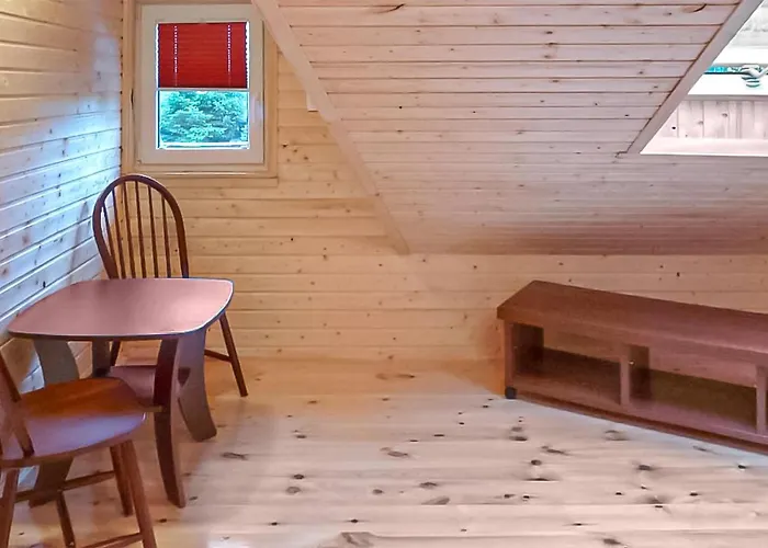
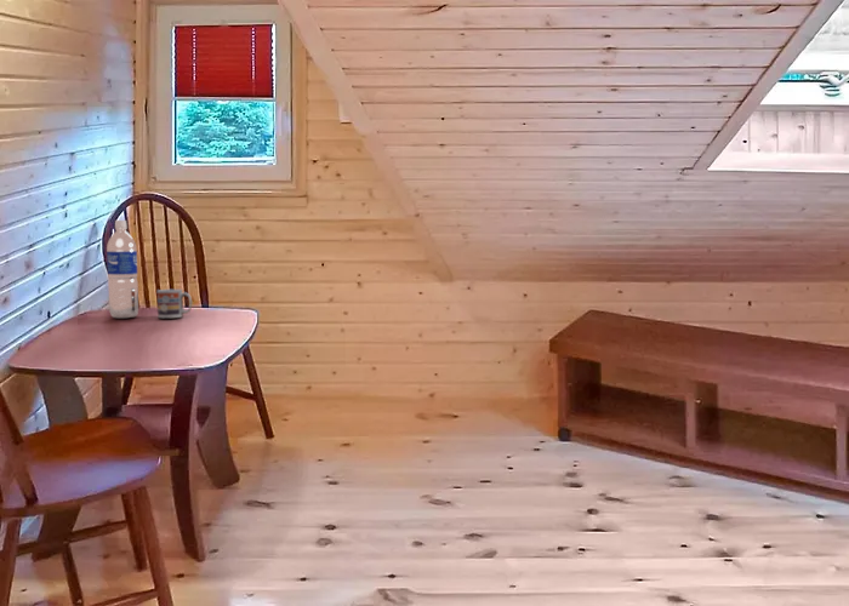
+ cup [155,288,193,319]
+ water bottle [106,219,139,319]
